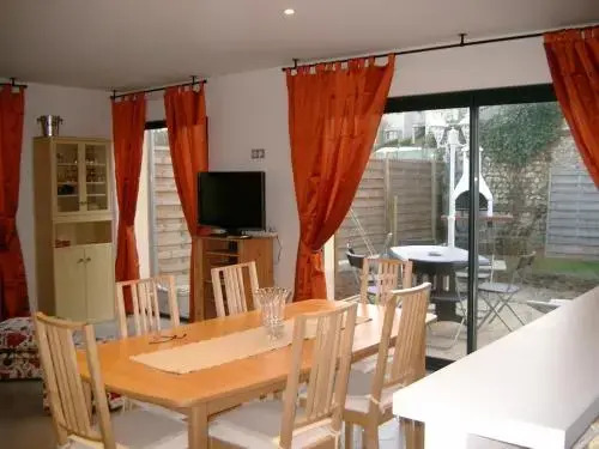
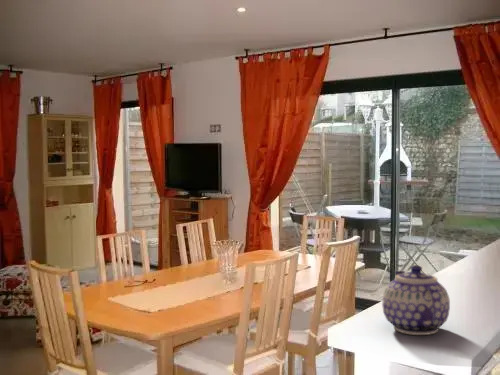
+ teapot [381,264,451,336]
